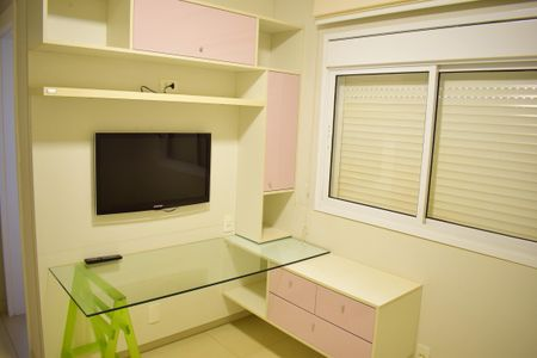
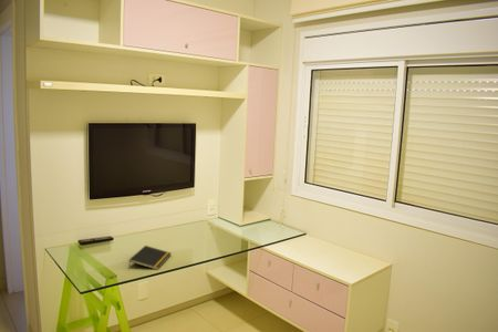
+ notepad [127,245,172,271]
